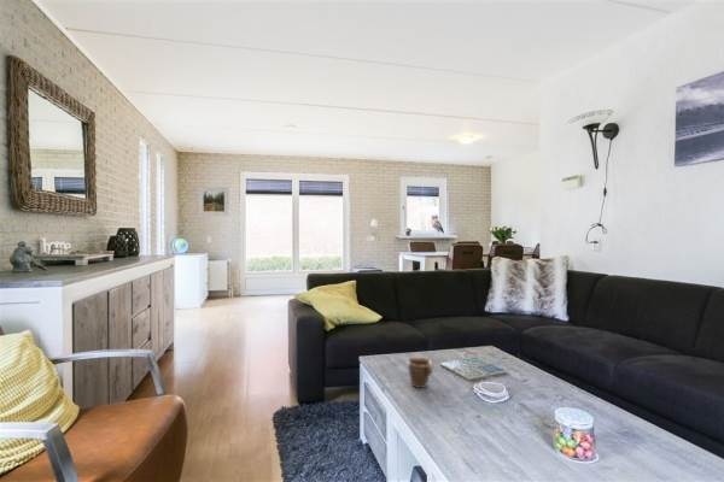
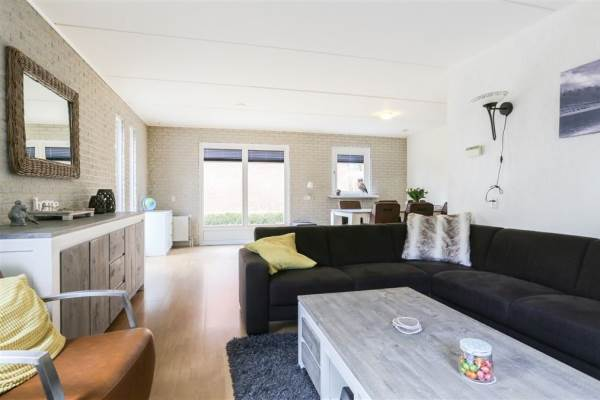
- drink coaster [439,355,508,381]
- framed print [197,186,230,217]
- mug [405,357,433,389]
